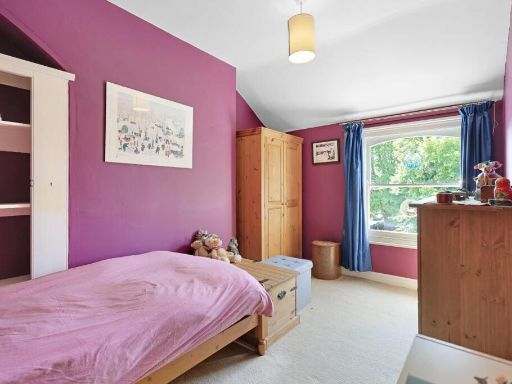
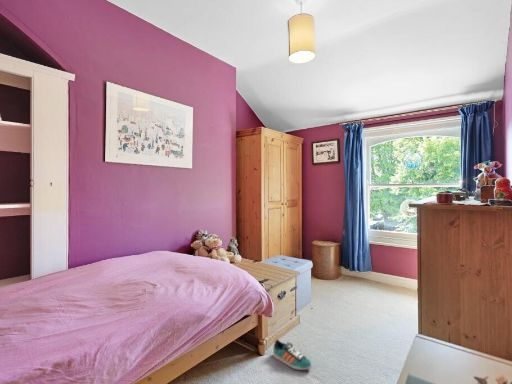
+ sneaker [272,338,312,371]
